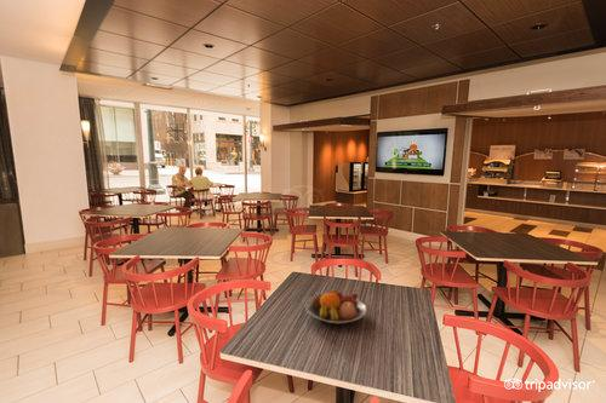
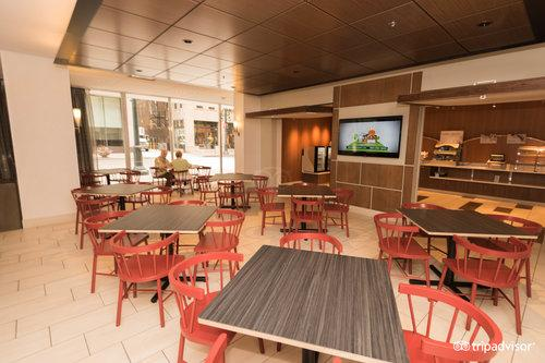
- fruit bowl [304,287,367,324]
